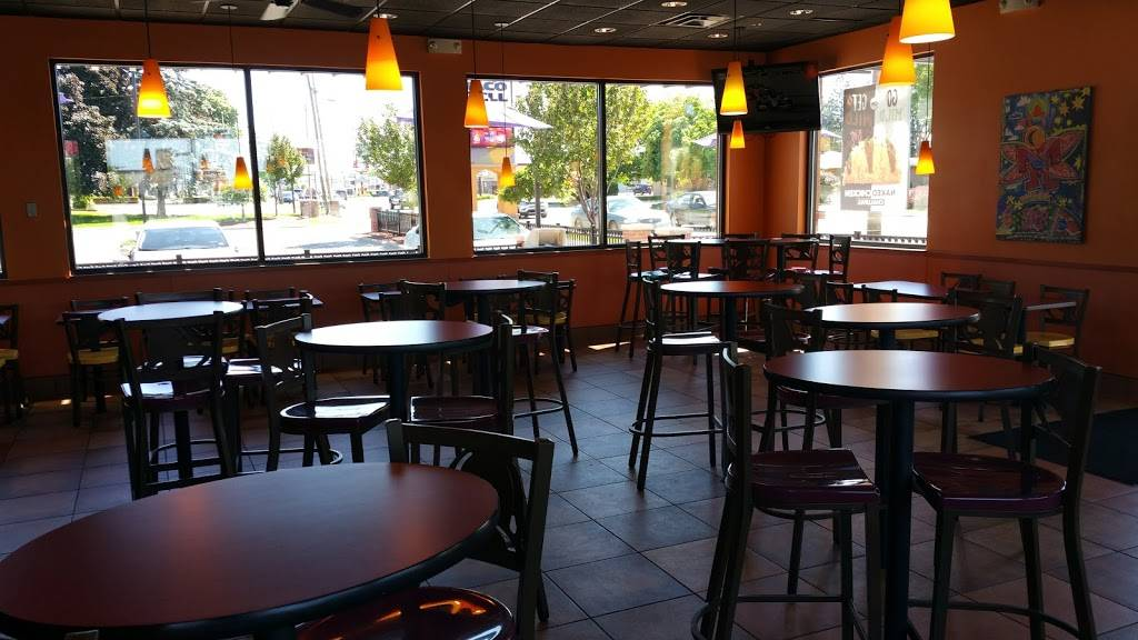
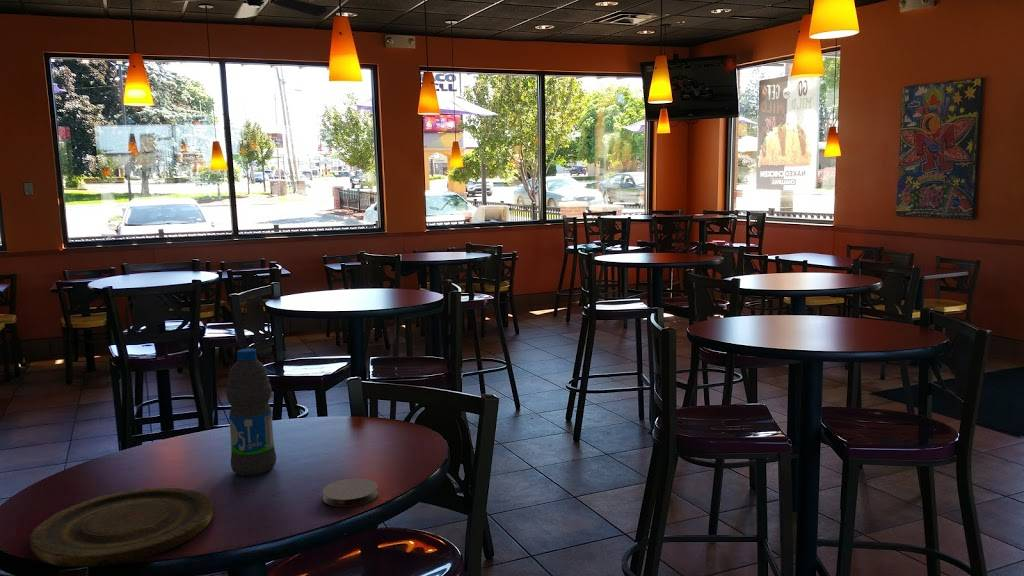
+ coaster [321,478,379,508]
+ plate [29,487,215,568]
+ water bottle [225,348,277,477]
